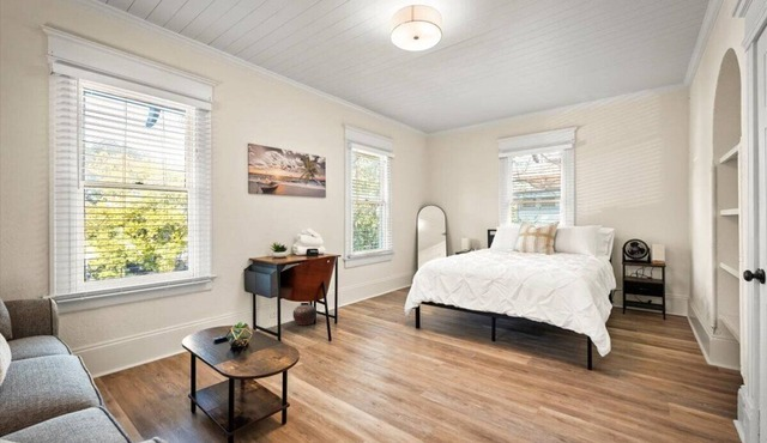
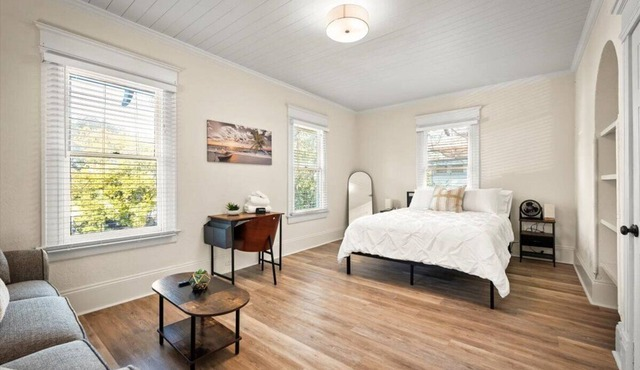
- vase [292,302,318,326]
